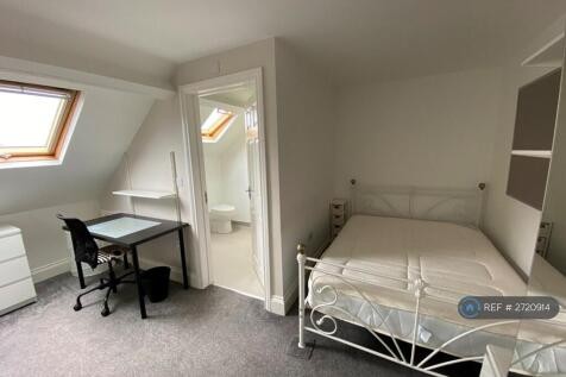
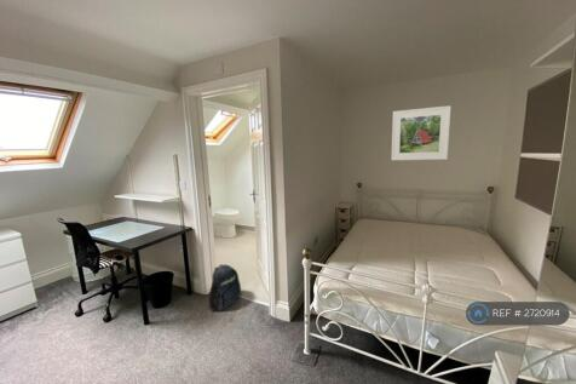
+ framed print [390,104,451,161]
+ backpack [208,263,242,313]
